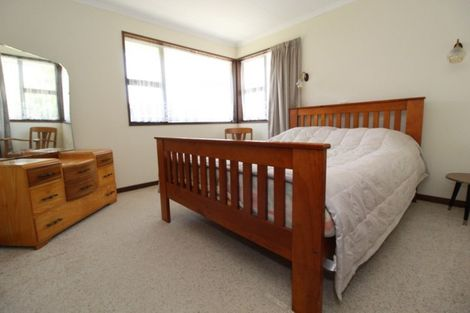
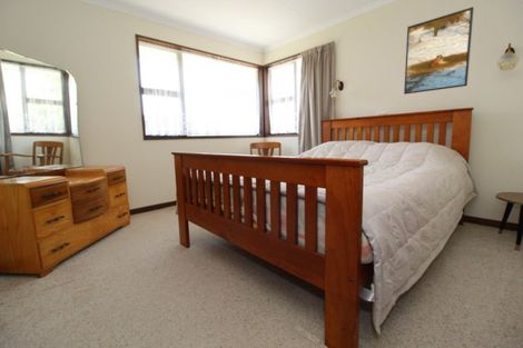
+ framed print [403,6,475,96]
